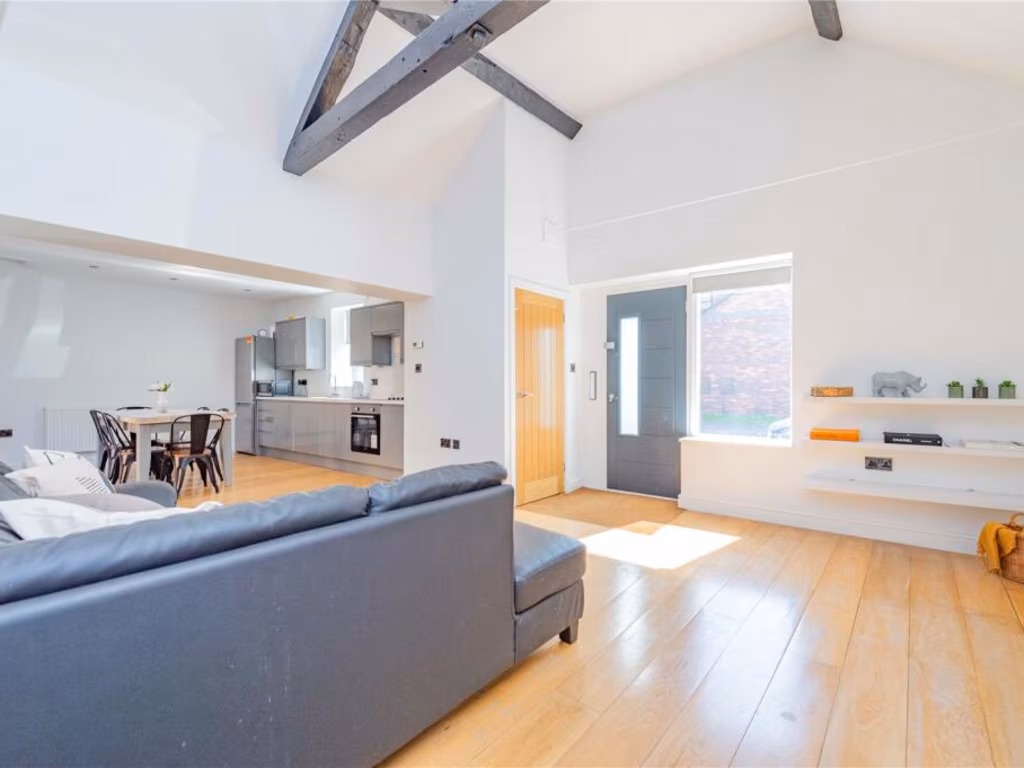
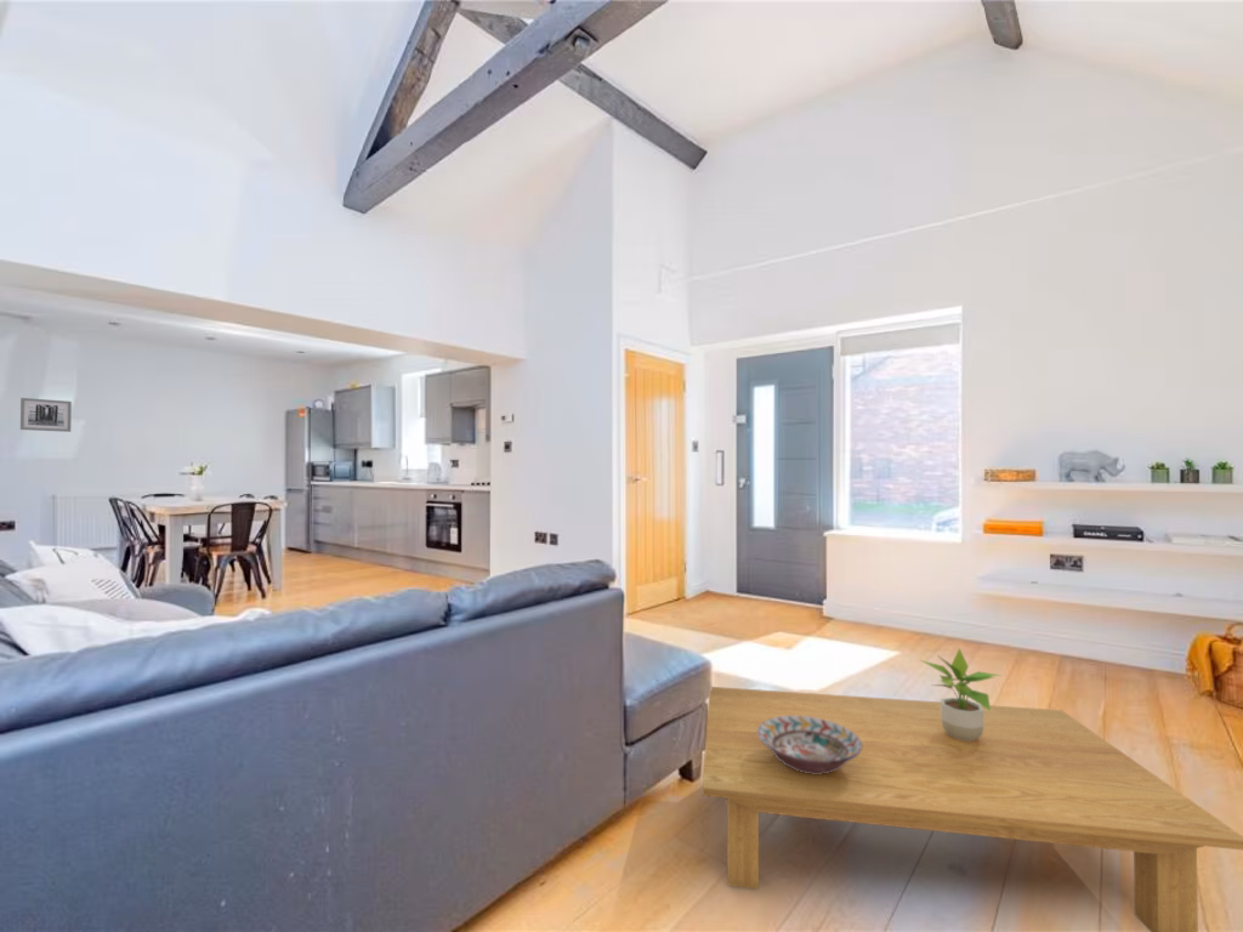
+ decorative bowl [757,716,862,774]
+ coffee table [702,686,1243,932]
+ wall art [19,397,73,433]
+ potted plant [920,647,1003,741]
